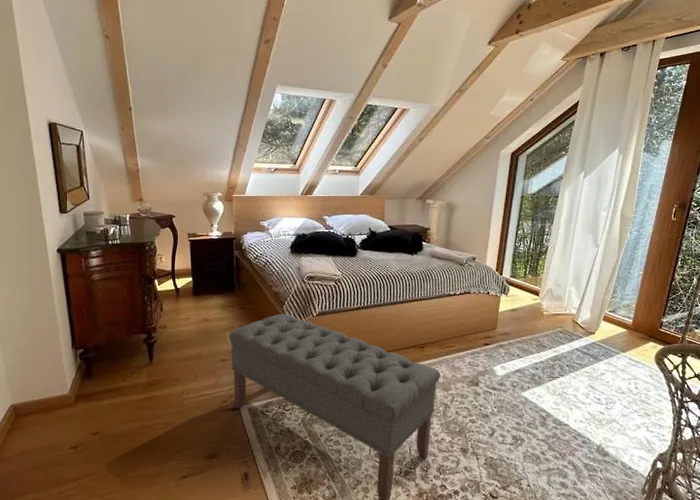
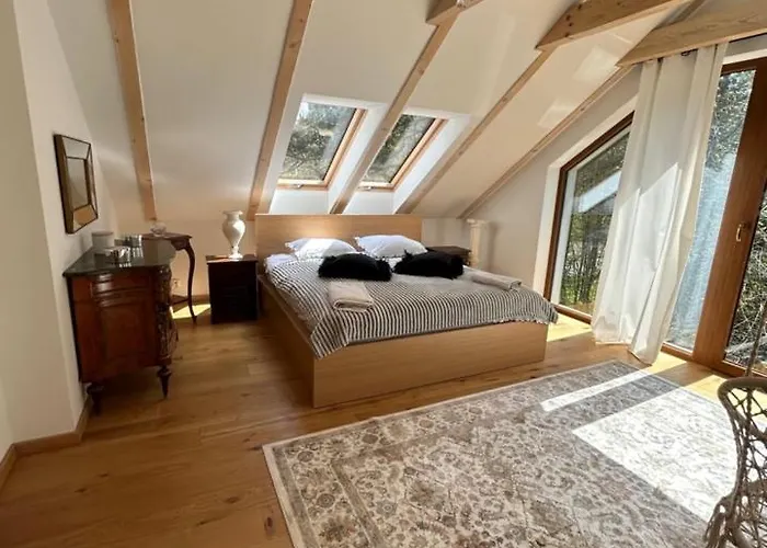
- bench [228,313,441,500]
